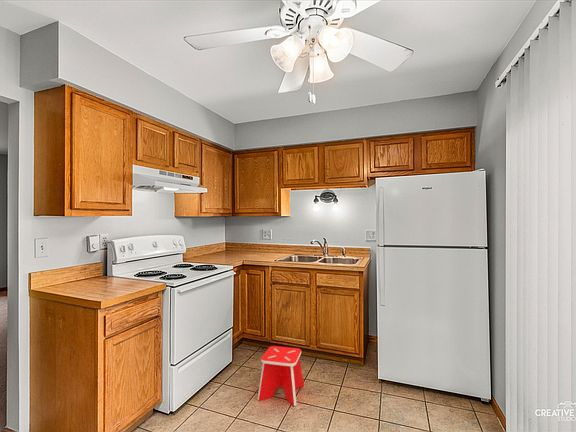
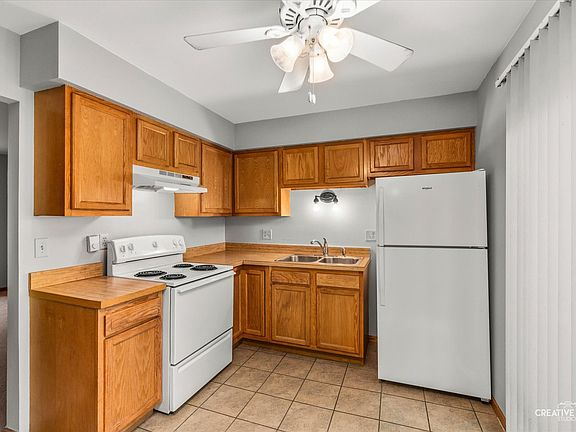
- step stool [257,345,305,408]
